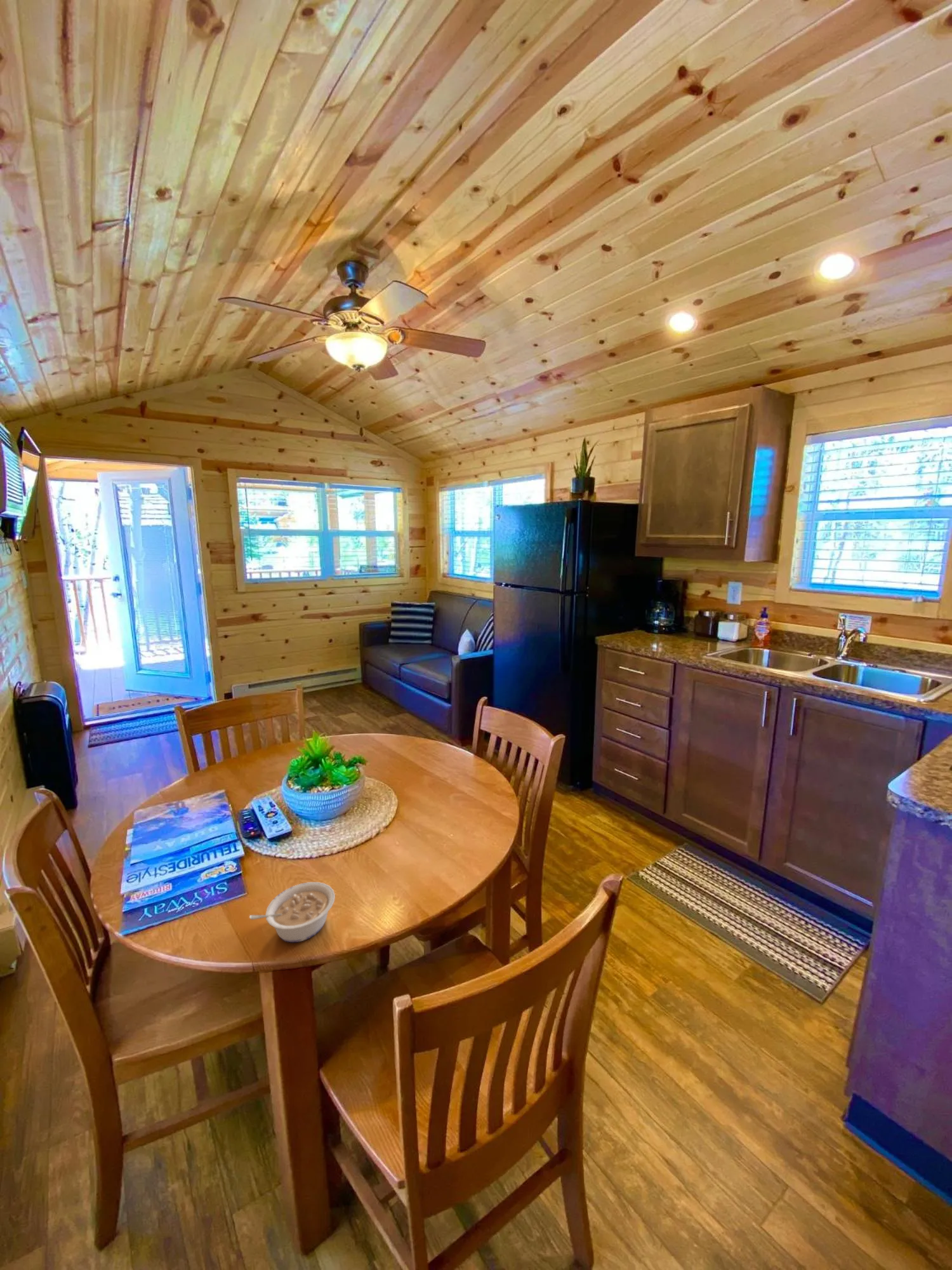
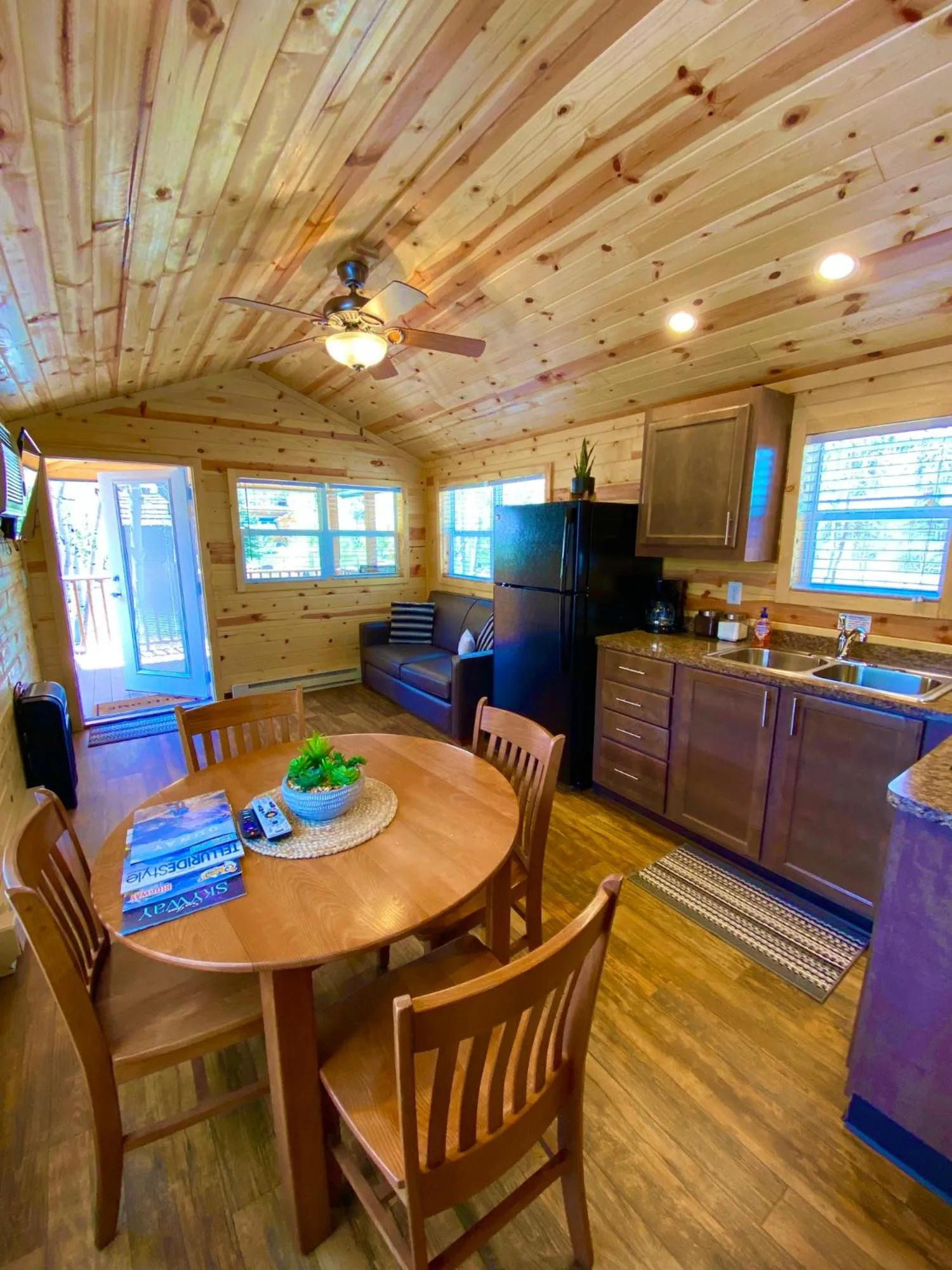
- legume [249,881,336,943]
